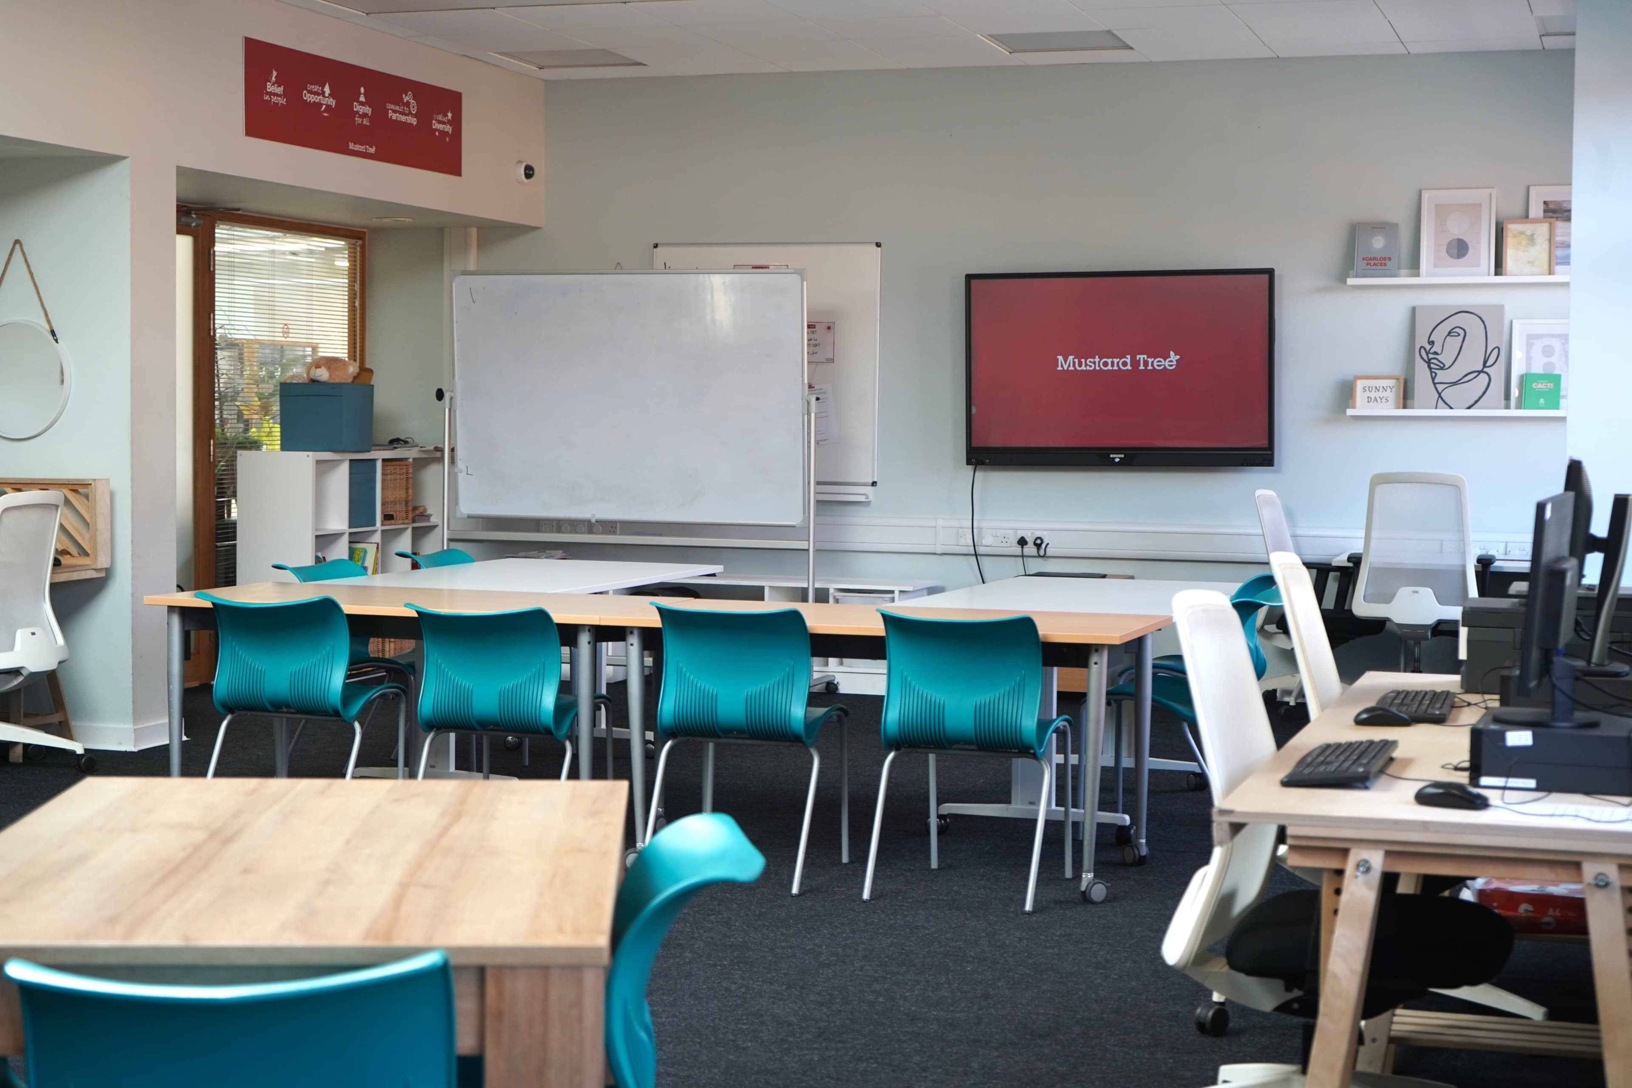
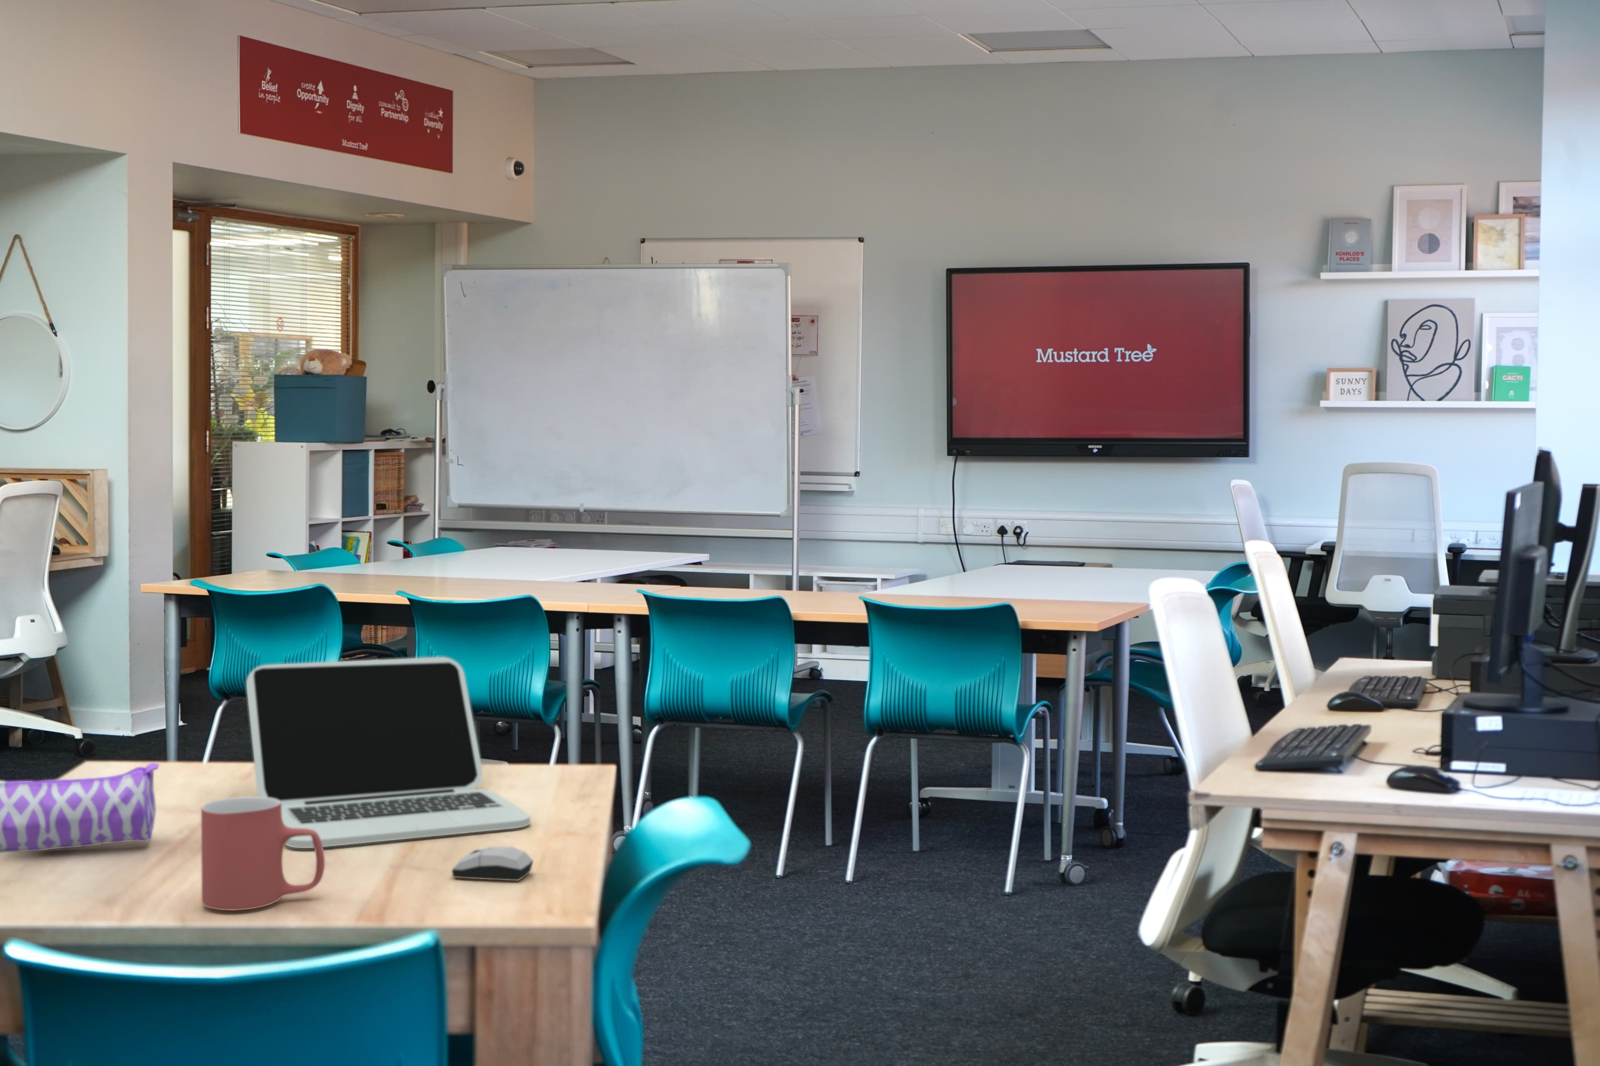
+ computer mouse [451,846,533,882]
+ mug [201,796,325,911]
+ laptop [246,657,531,848]
+ pencil case [0,763,160,853]
